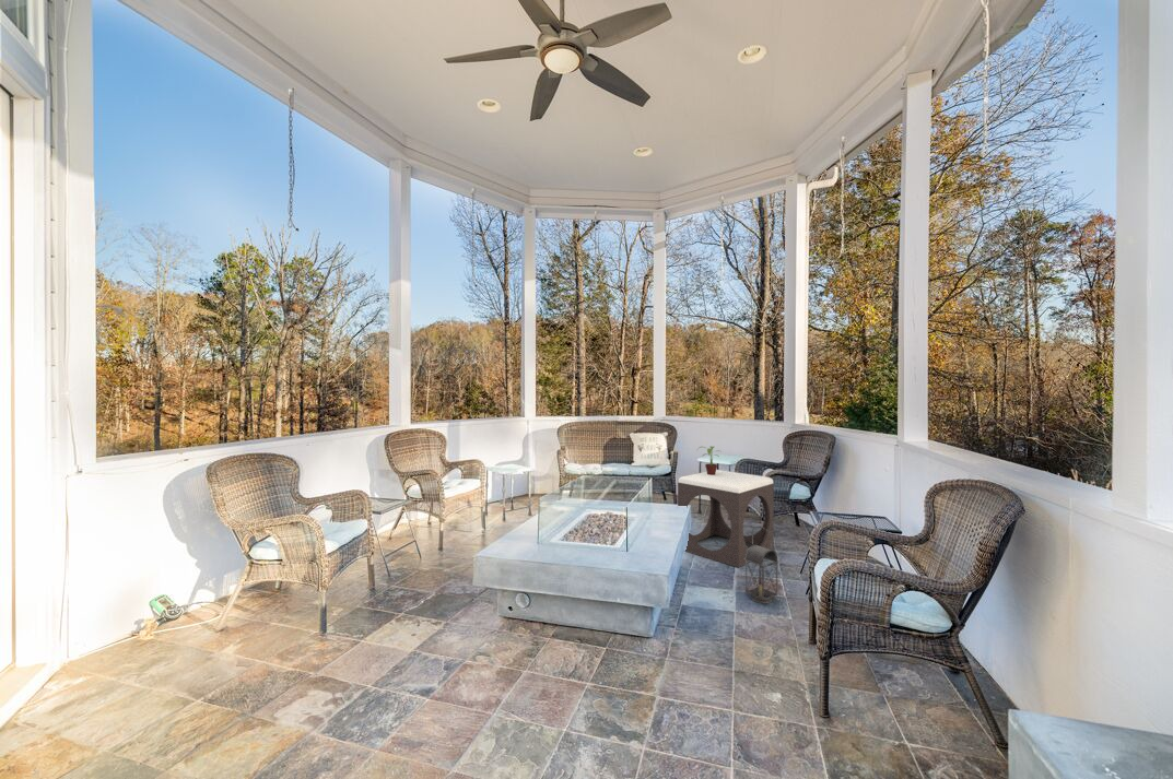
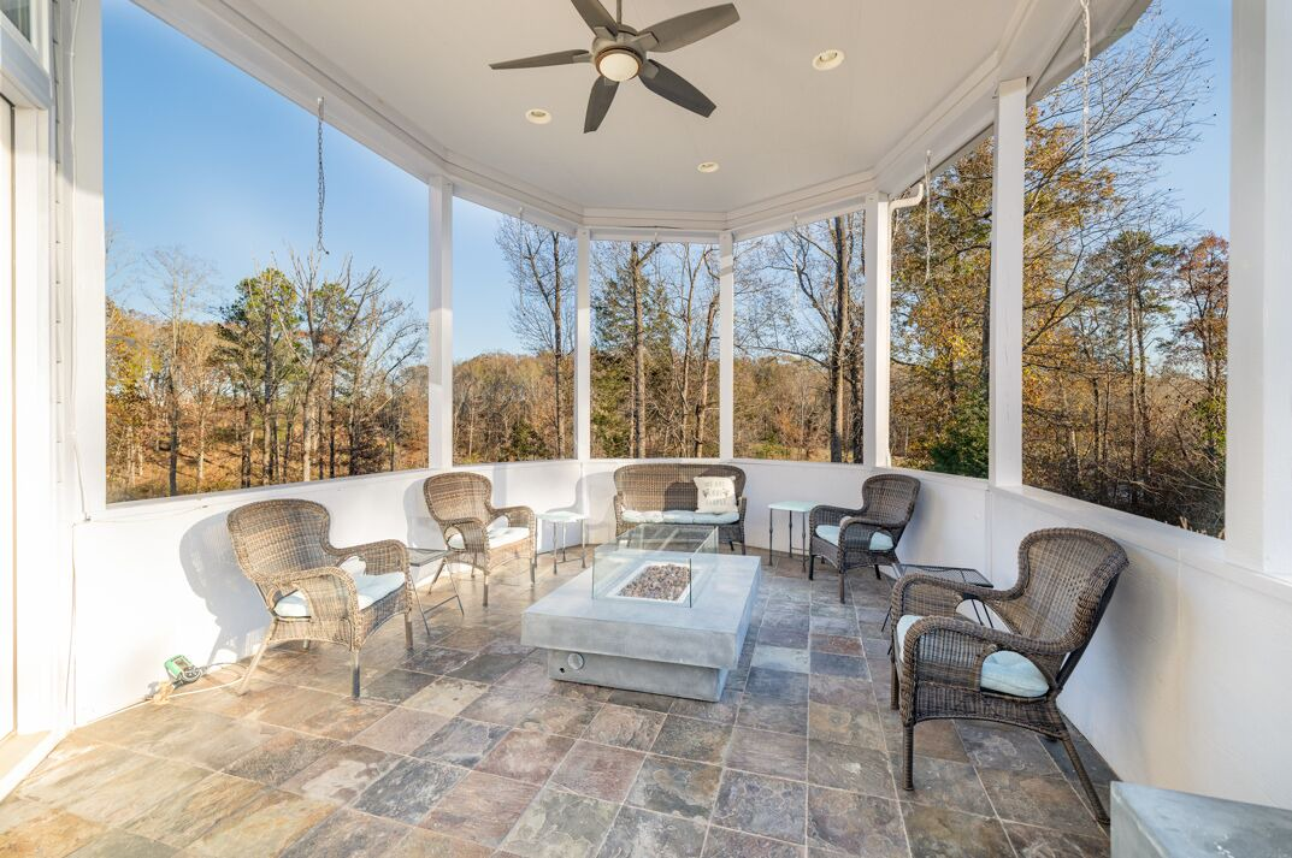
- potted plant [695,446,720,475]
- footstool [677,469,775,568]
- lantern [744,526,781,604]
